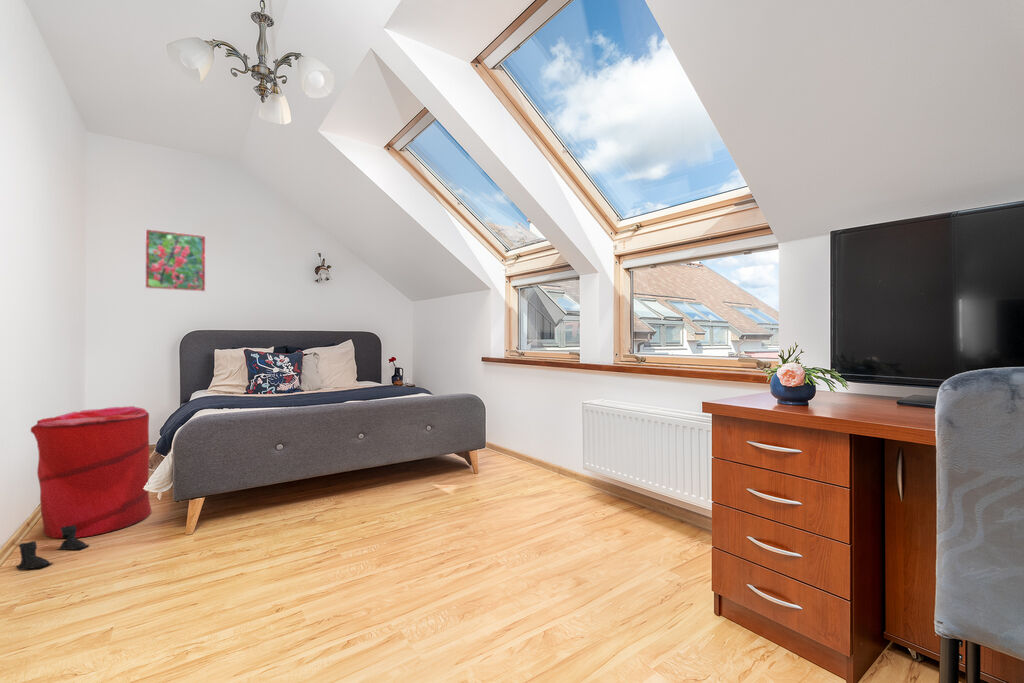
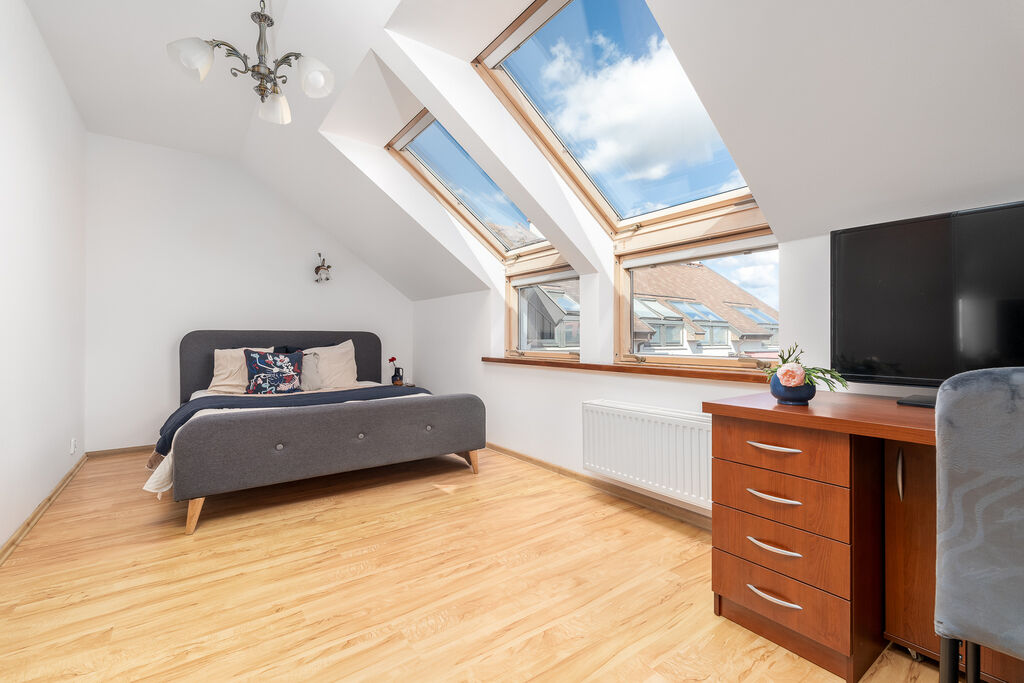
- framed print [144,228,207,293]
- laundry hamper [30,405,153,539]
- boots [15,525,90,571]
